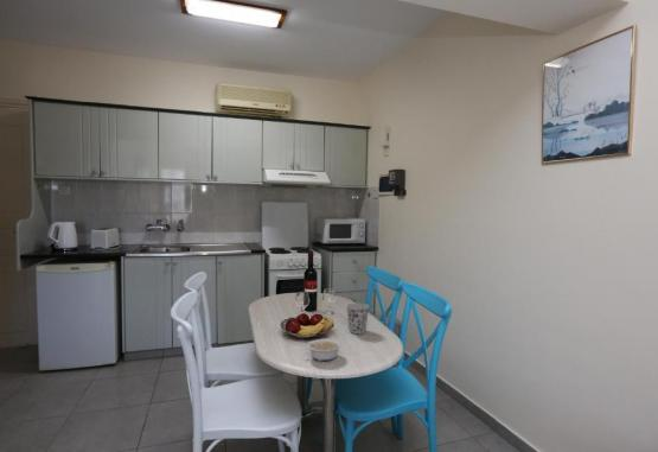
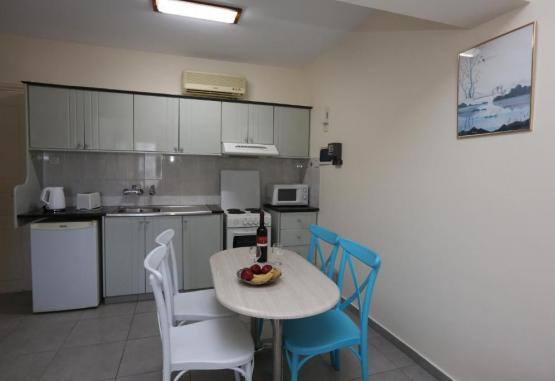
- legume [300,338,343,362]
- cup [345,301,370,335]
